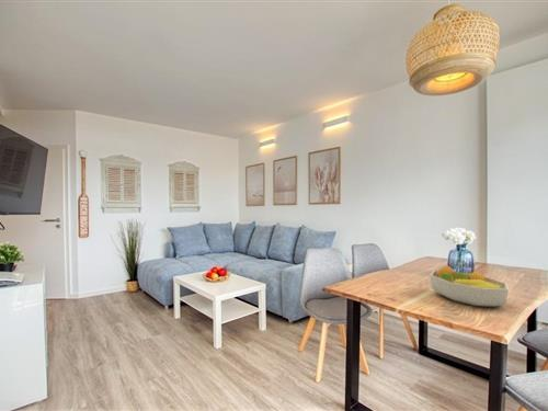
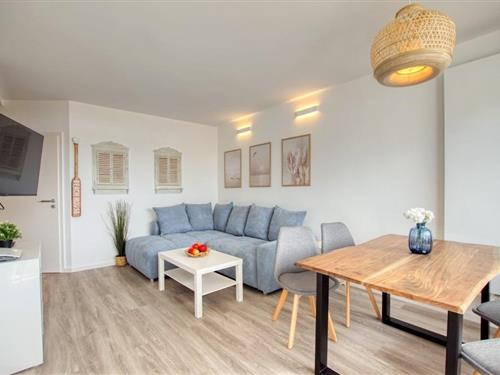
- fruit bowl [429,264,510,308]
